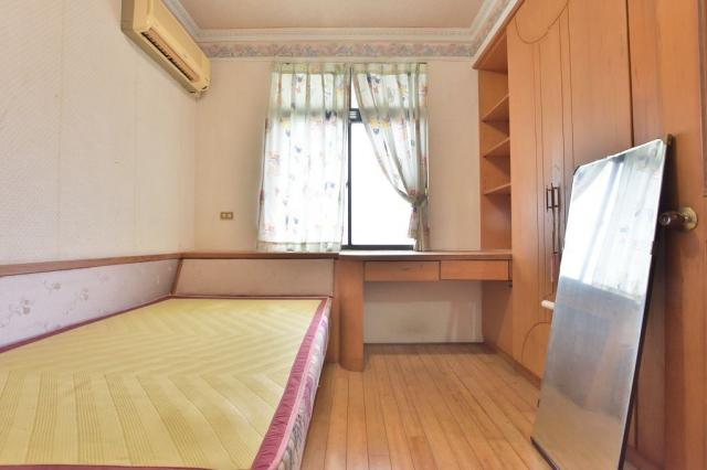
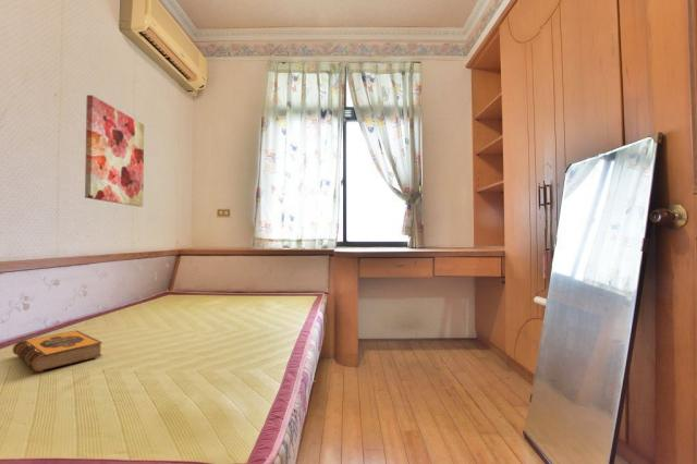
+ hardback book [12,329,103,373]
+ wall art [84,94,145,207]
